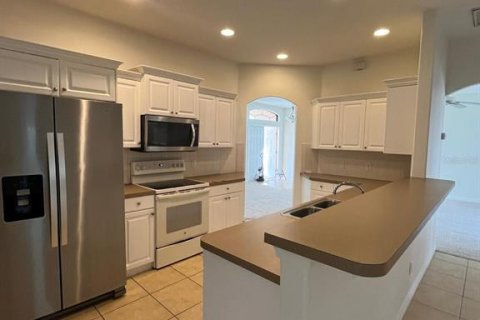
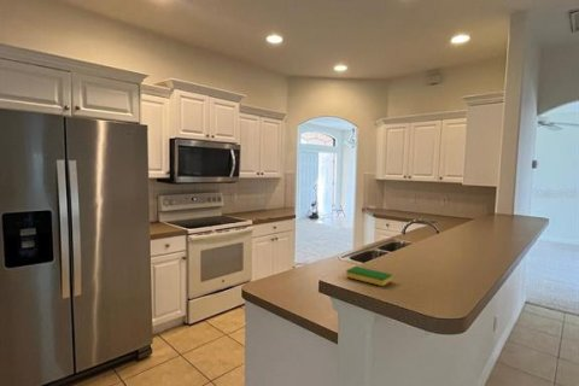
+ dish sponge [345,265,393,287]
